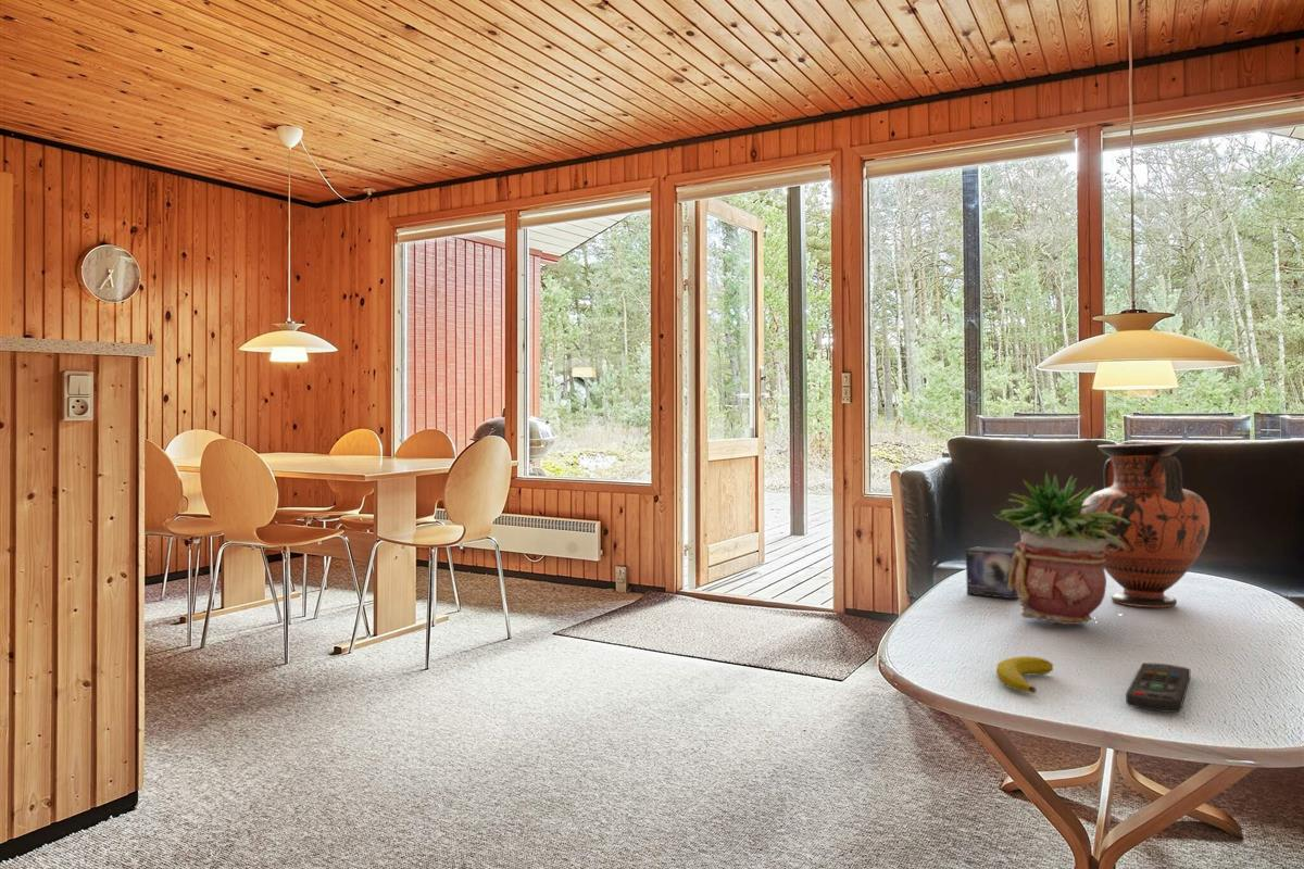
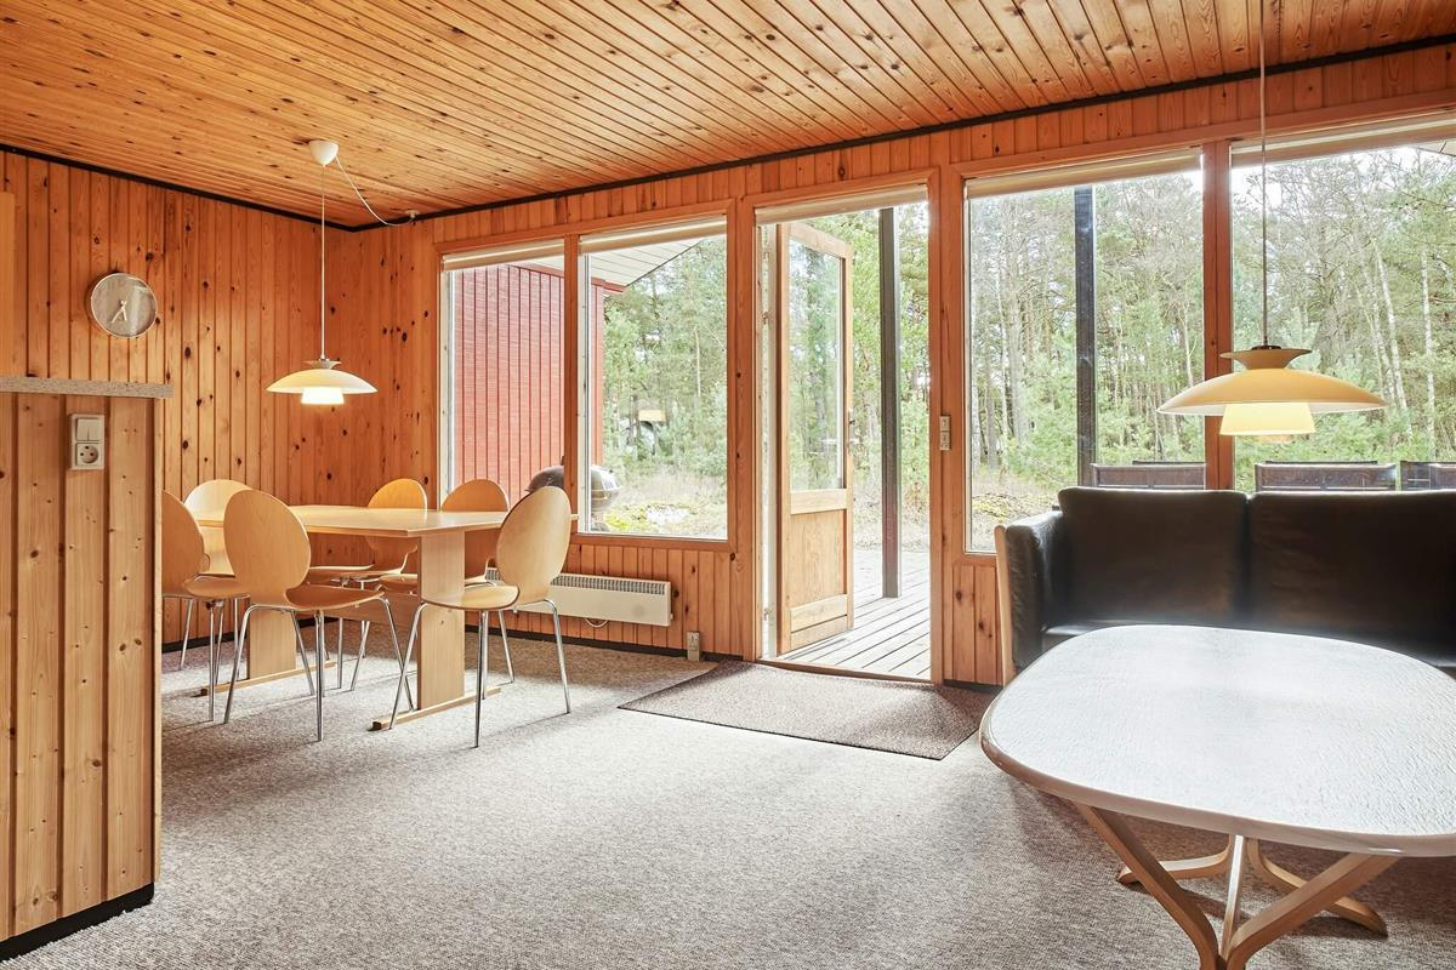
- banana [995,655,1054,694]
- potted plant [993,470,1130,626]
- remote control [1125,662,1191,714]
- small box [965,545,1018,600]
- vase [1080,442,1211,608]
